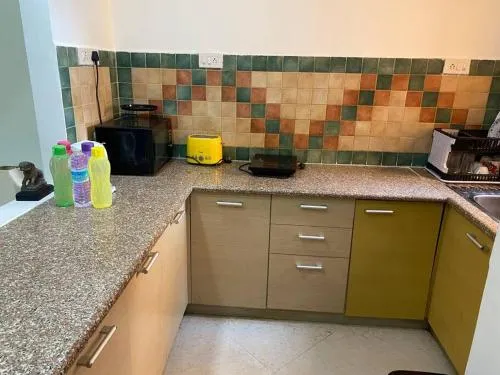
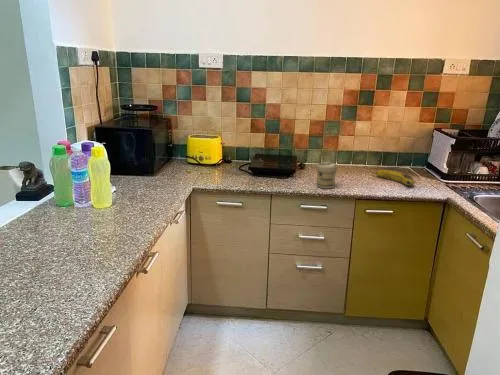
+ jar [316,161,338,190]
+ fruit [375,169,416,186]
